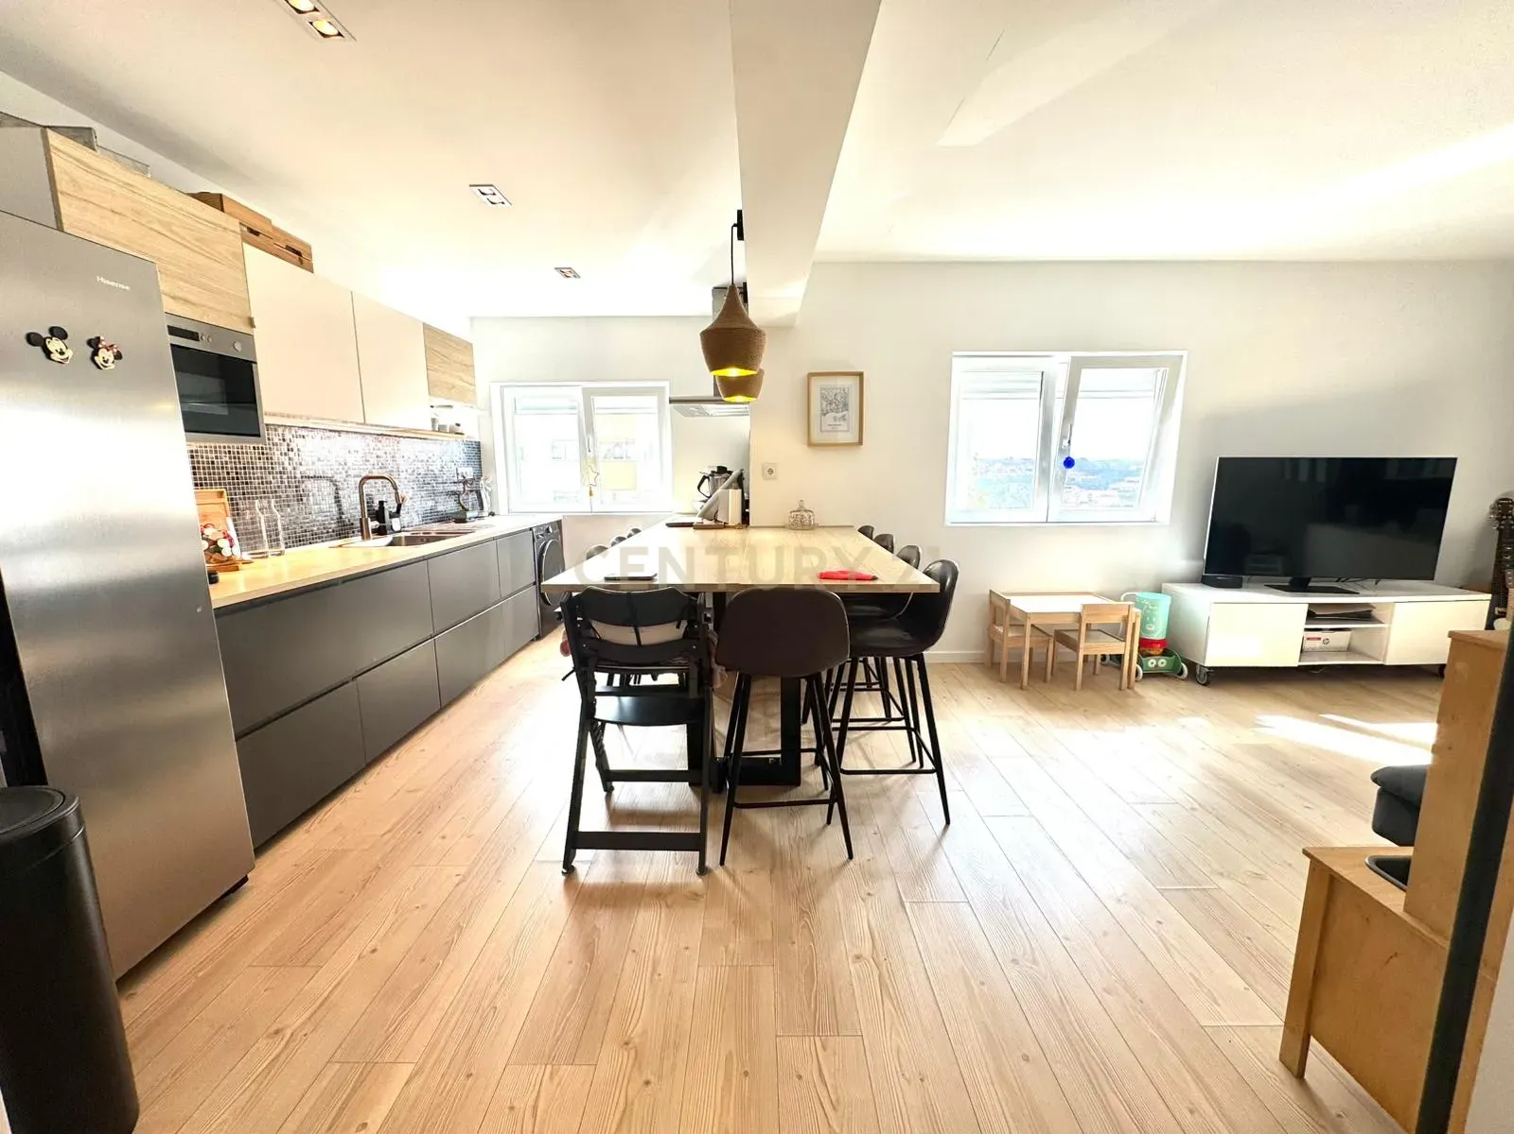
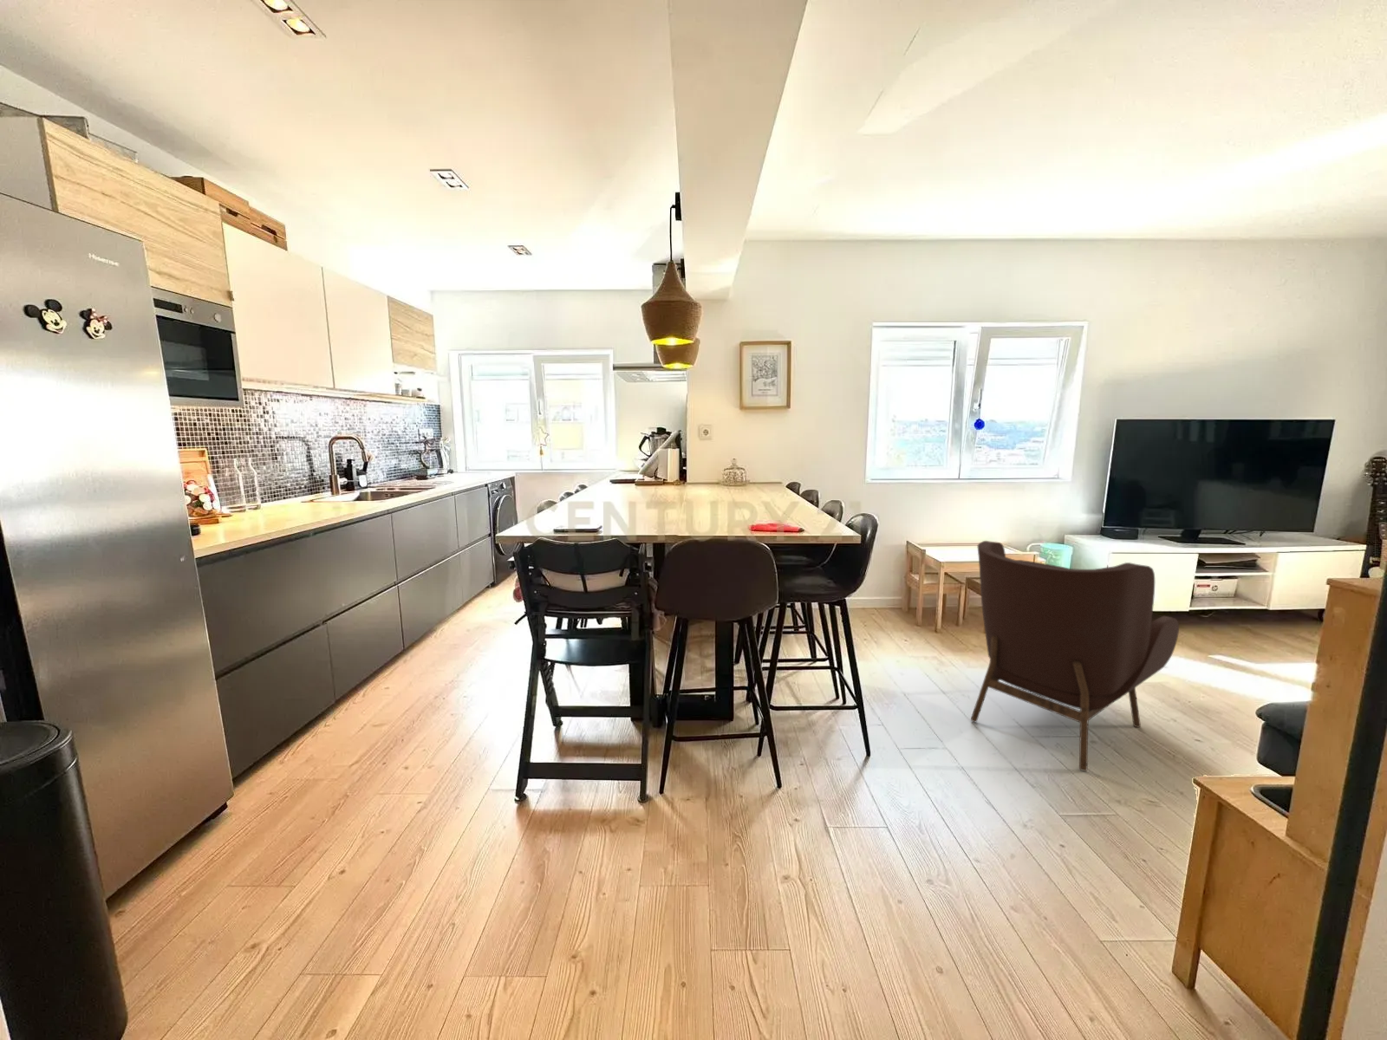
+ armchair [970,540,1179,772]
